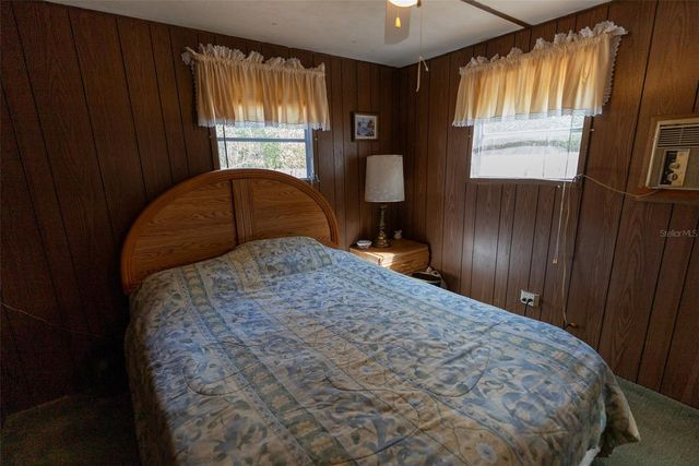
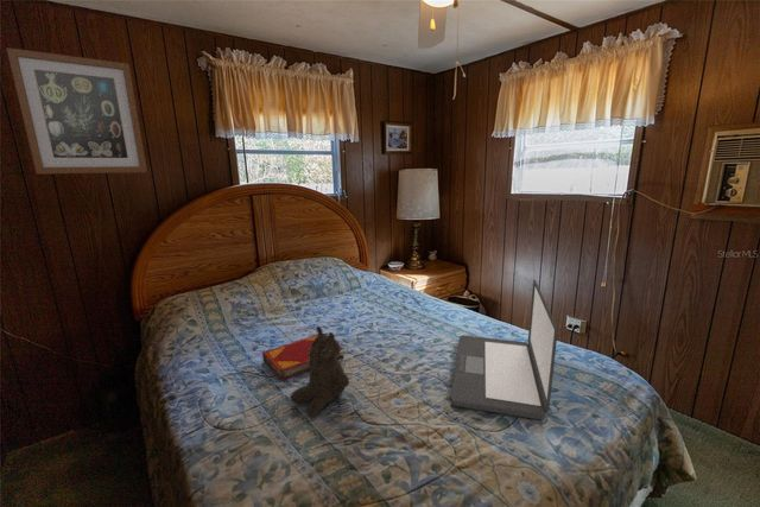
+ wall art [5,46,148,176]
+ laptop [450,278,559,422]
+ hardback book [261,334,344,381]
+ teddy bear [290,325,350,418]
